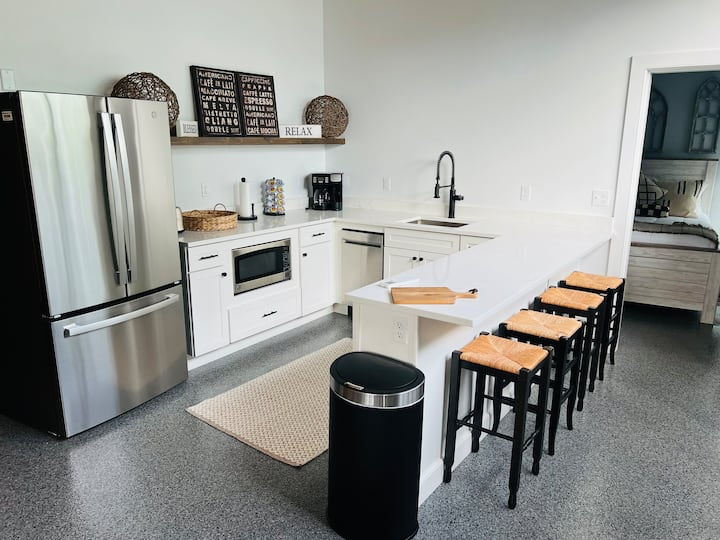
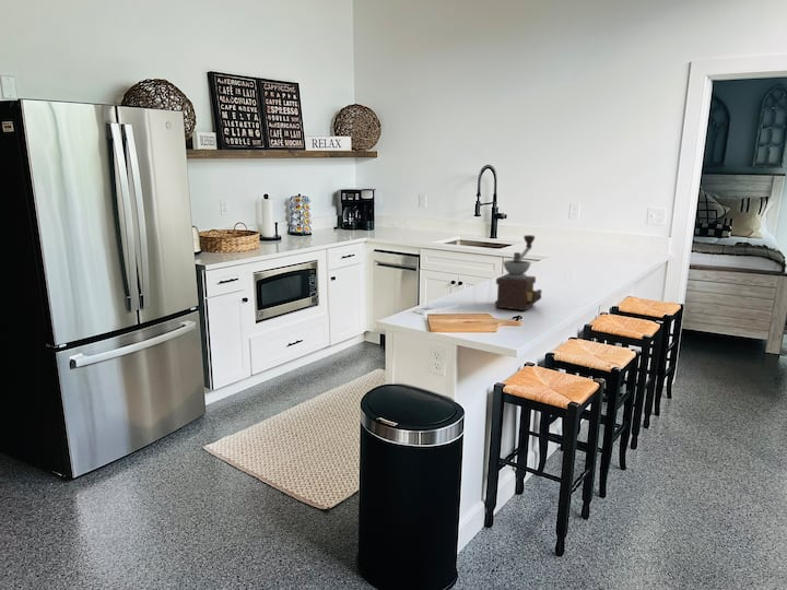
+ coffee grinder [494,234,543,311]
